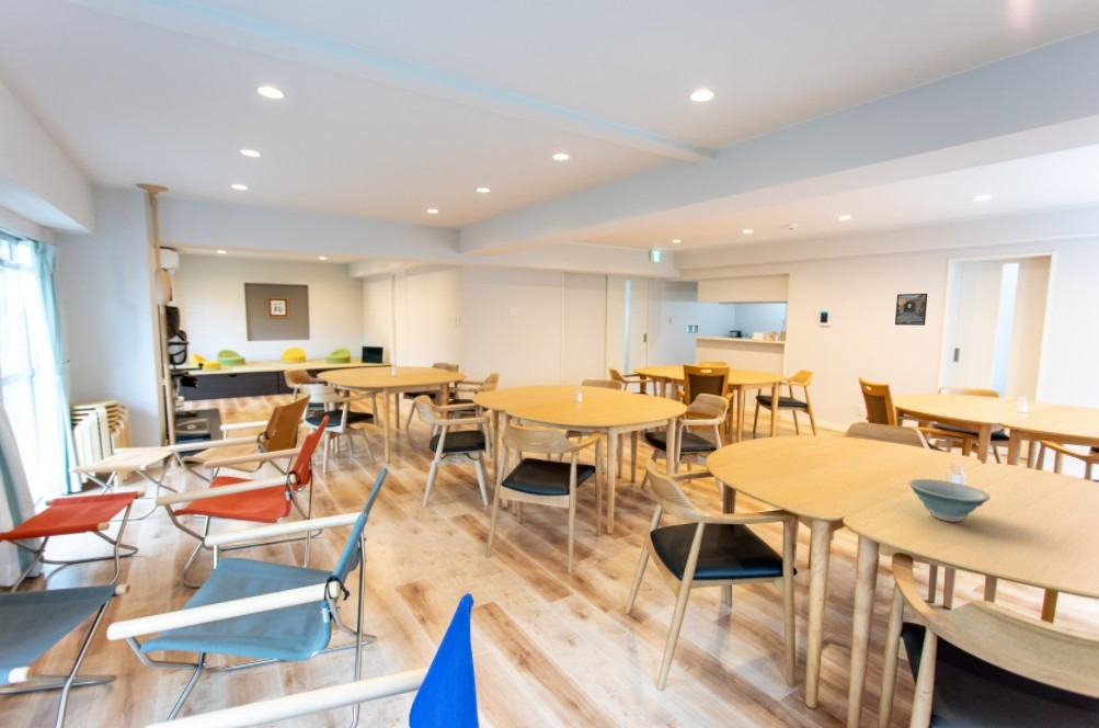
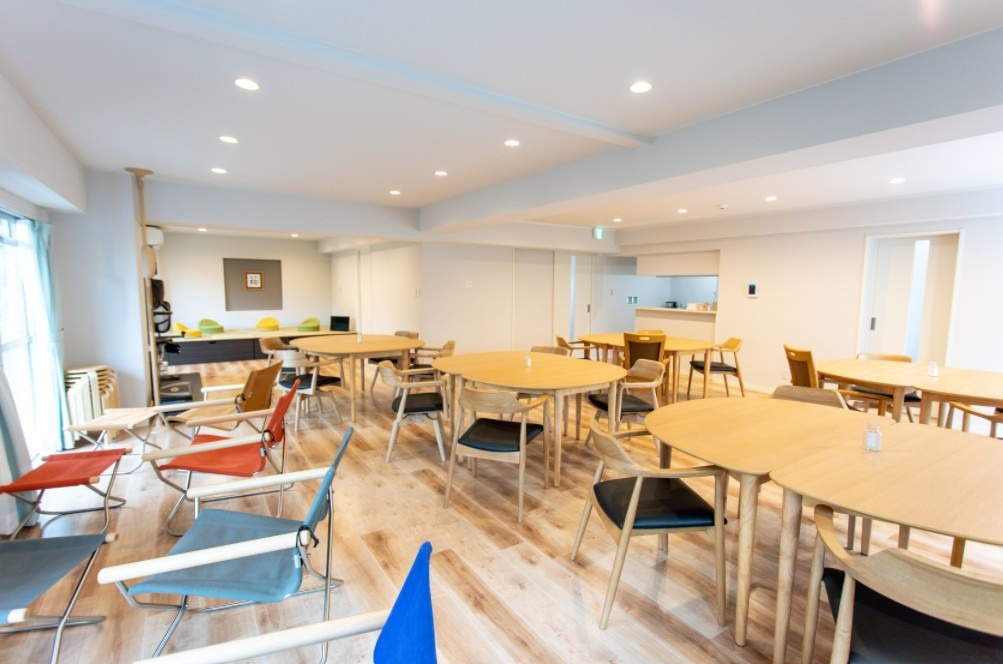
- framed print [894,293,929,327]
- bowl [907,478,992,523]
